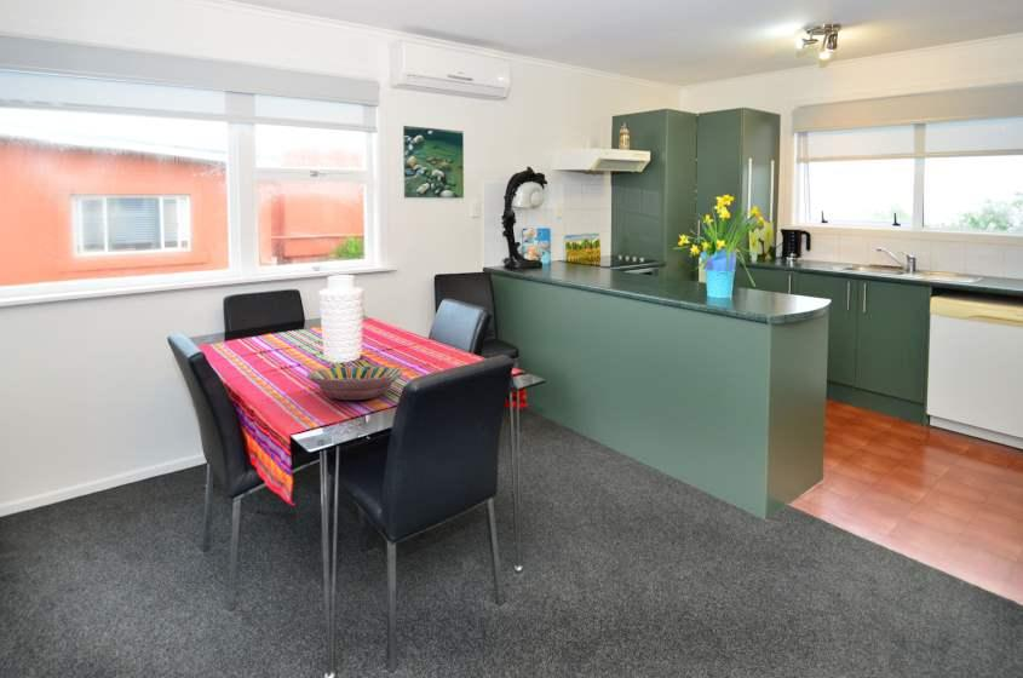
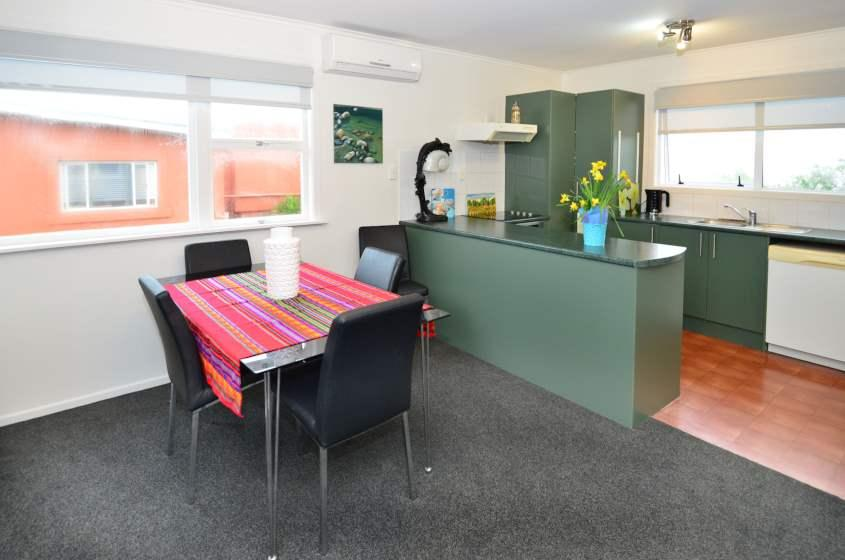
- serving bowl [306,364,404,401]
